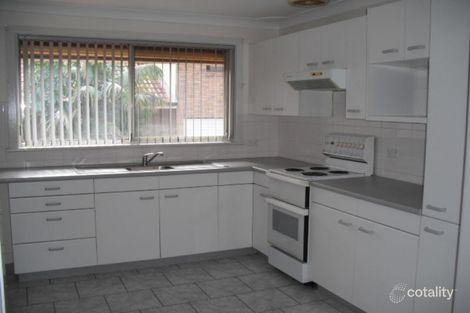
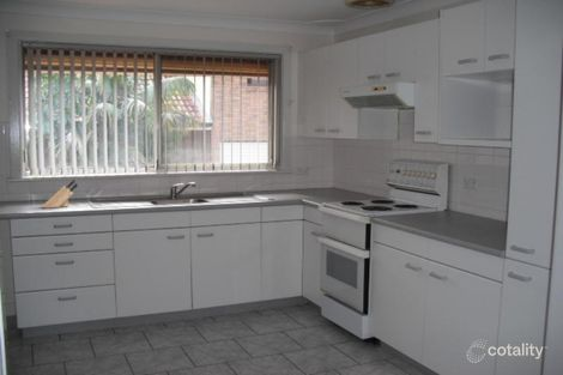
+ knife block [41,179,79,208]
